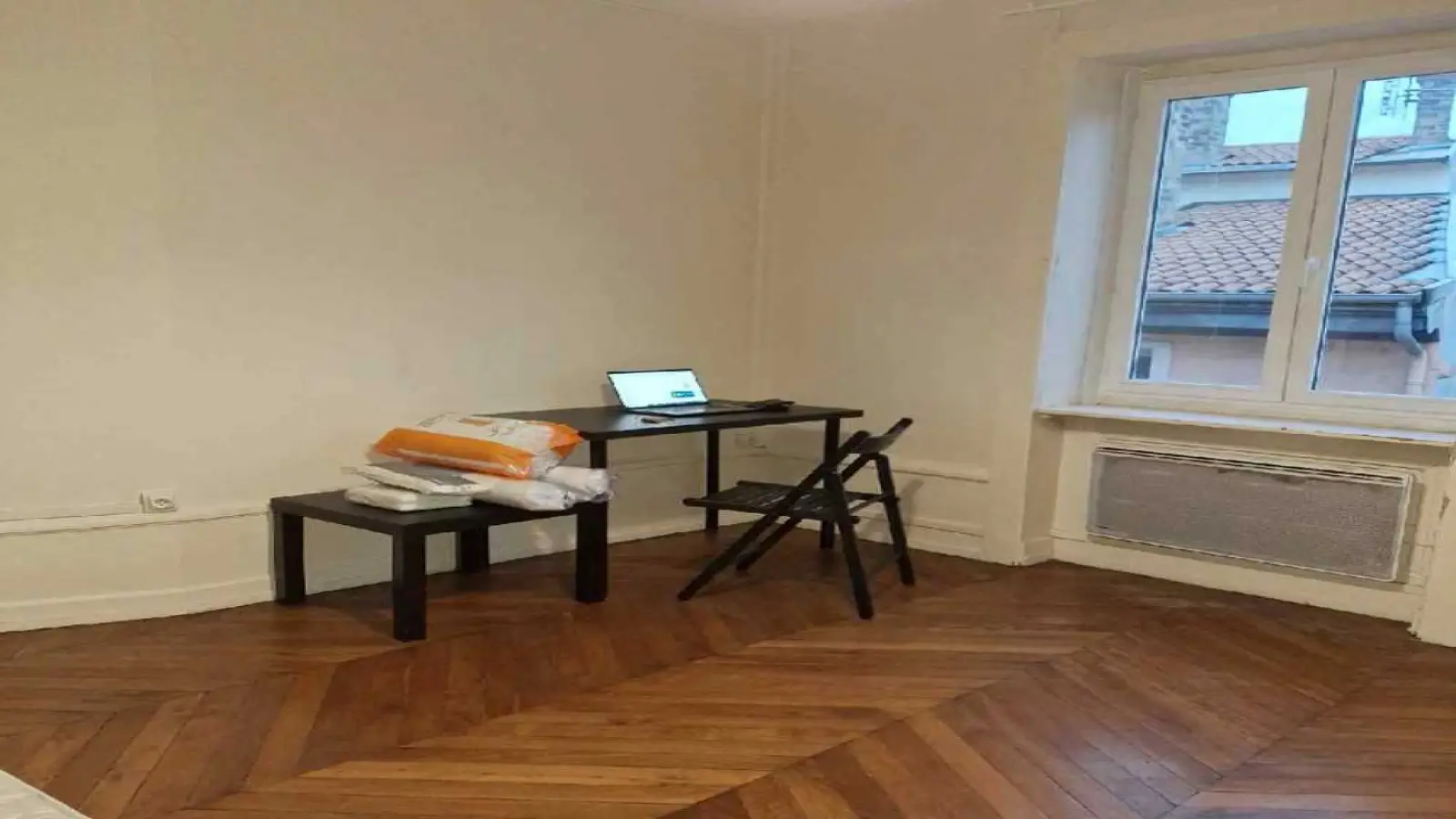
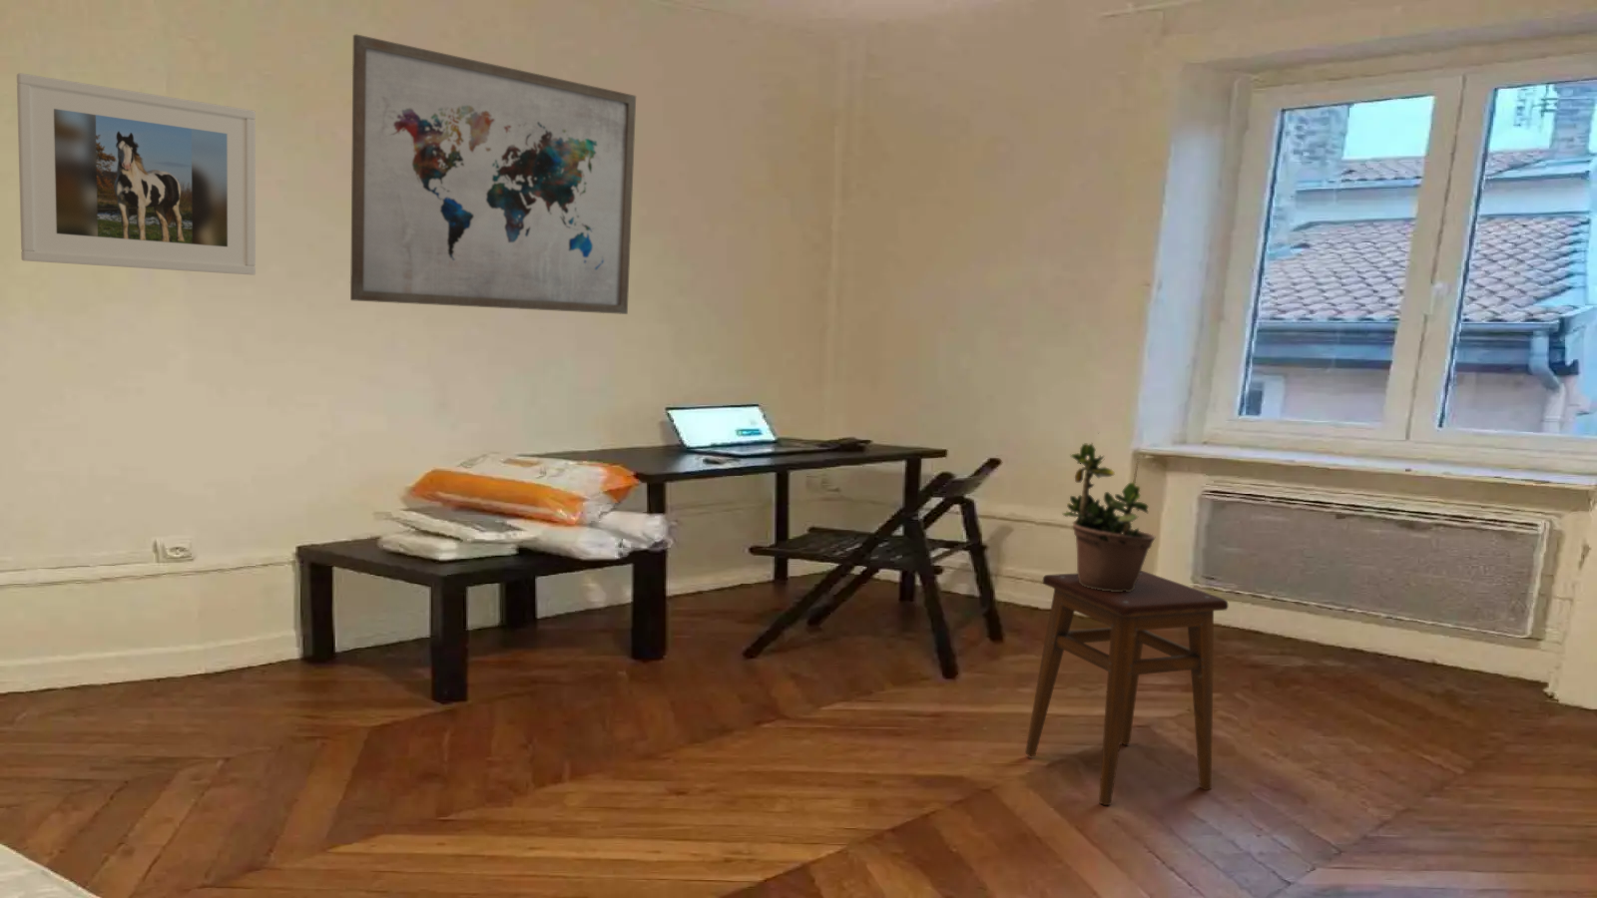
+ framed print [16,72,257,276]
+ wall art [350,33,637,316]
+ stool [1024,570,1230,806]
+ potted plant [1061,431,1156,592]
